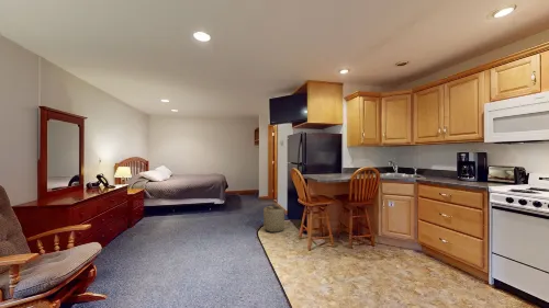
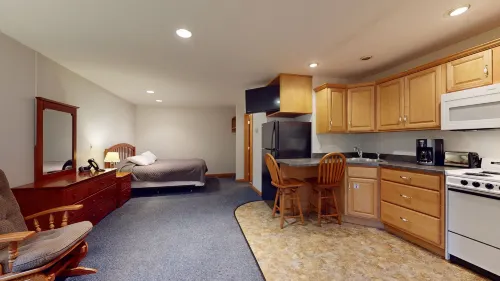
- basket [261,203,289,233]
